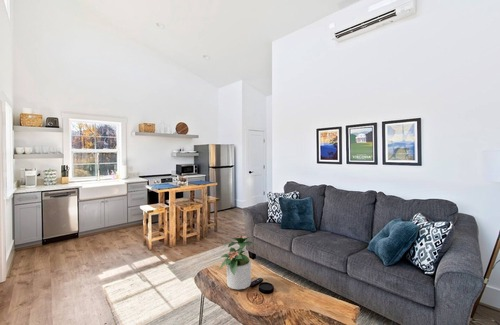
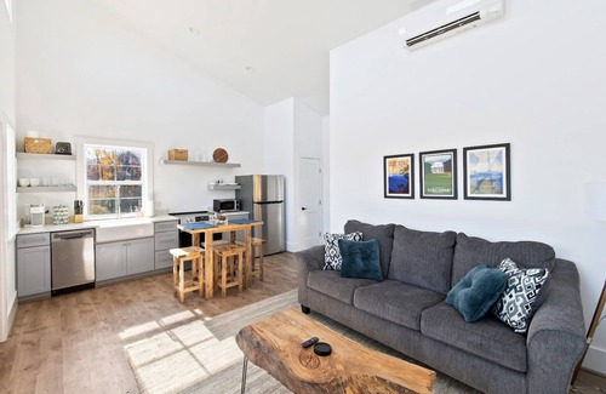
- potted plant [218,235,259,290]
